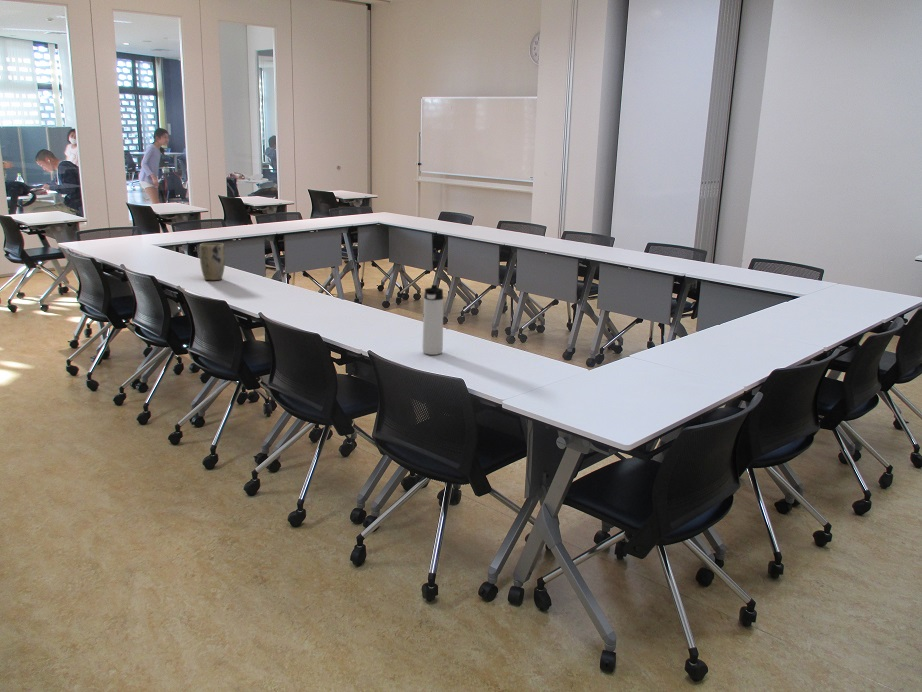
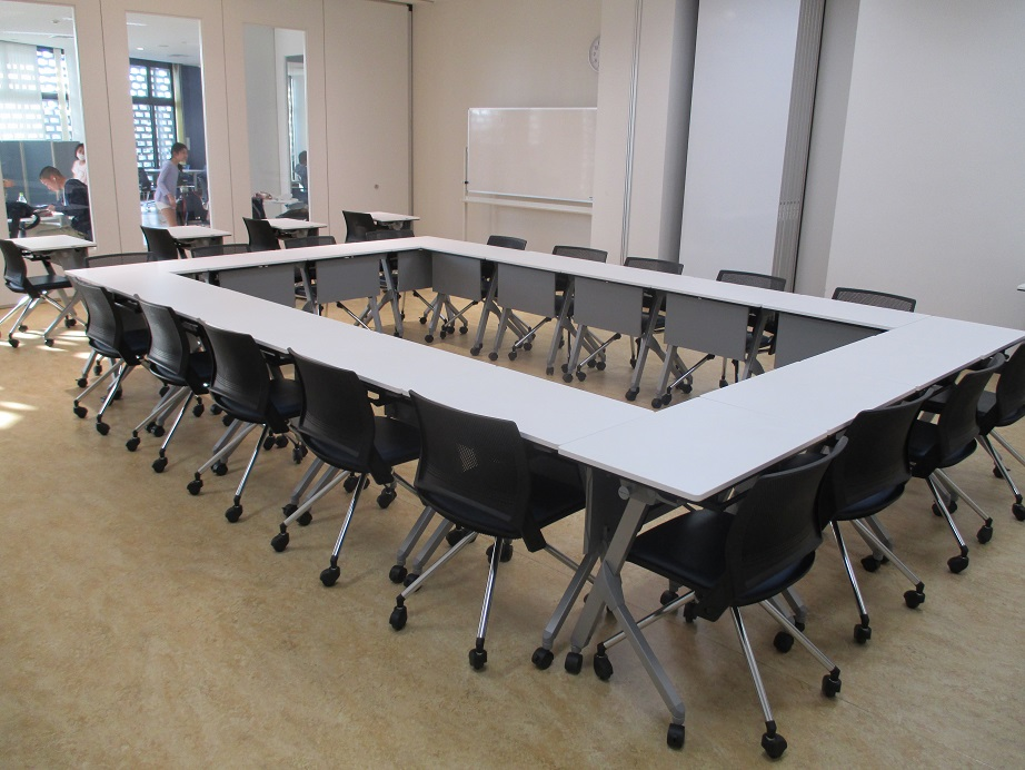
- plant pot [199,242,226,281]
- thermos bottle [421,284,444,356]
